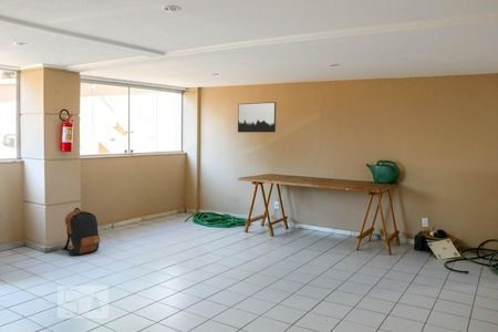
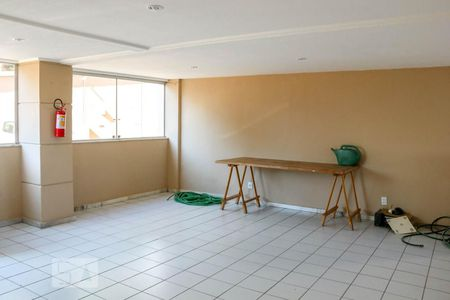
- backpack [62,207,102,257]
- wall art [237,101,277,134]
